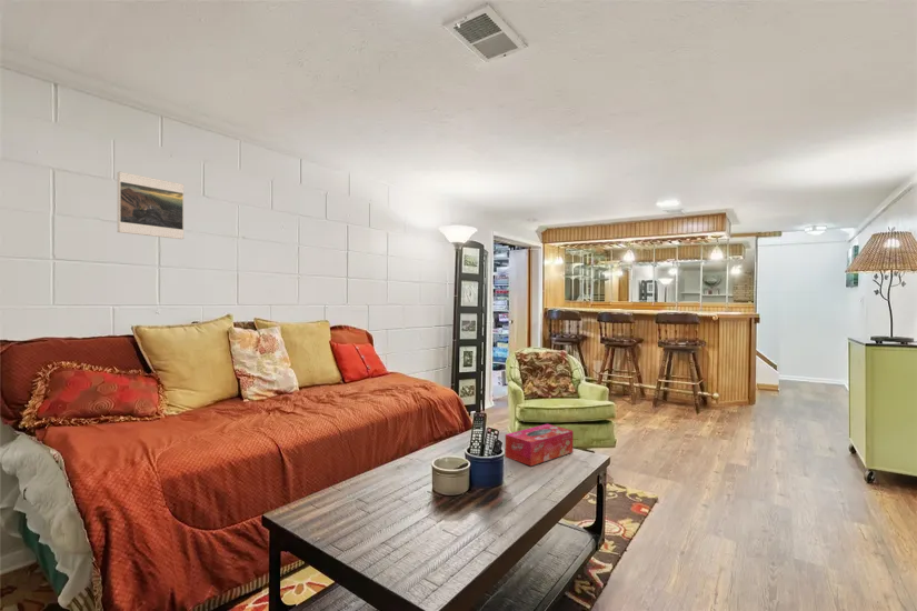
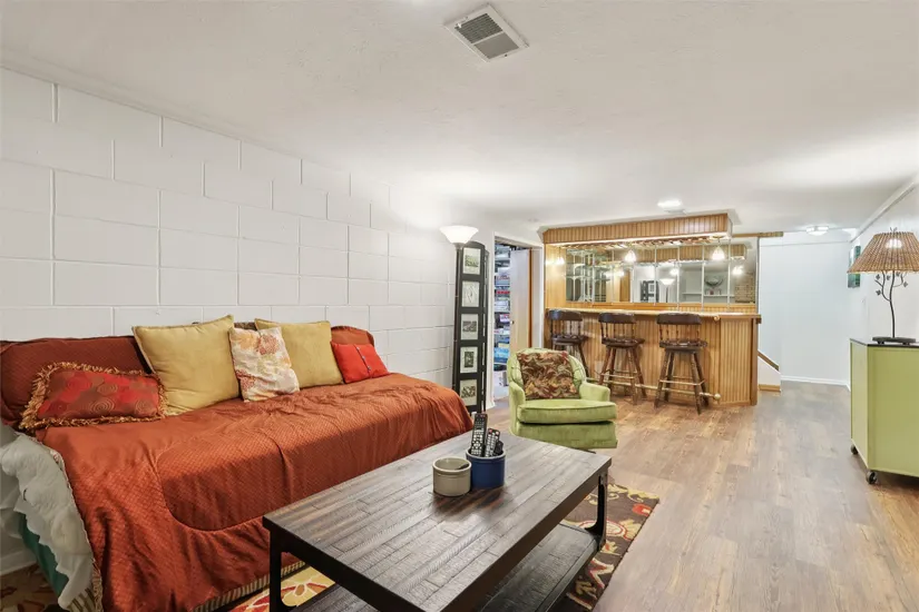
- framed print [117,171,185,240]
- tissue box [505,423,575,467]
